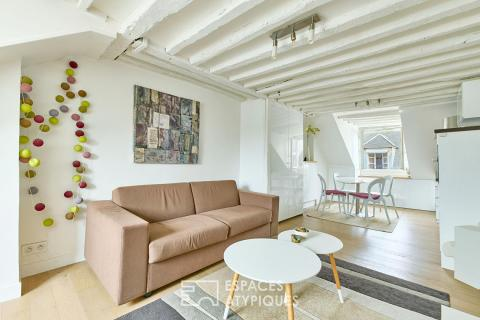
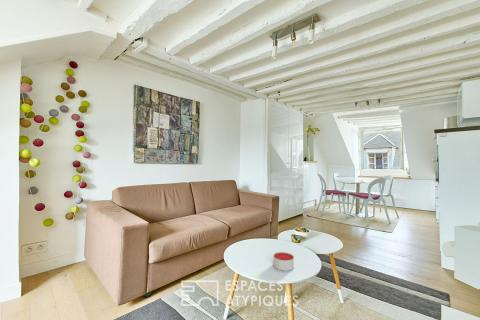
+ candle [273,251,295,272]
